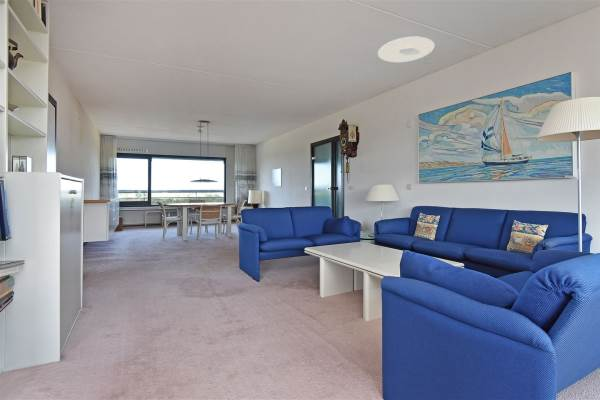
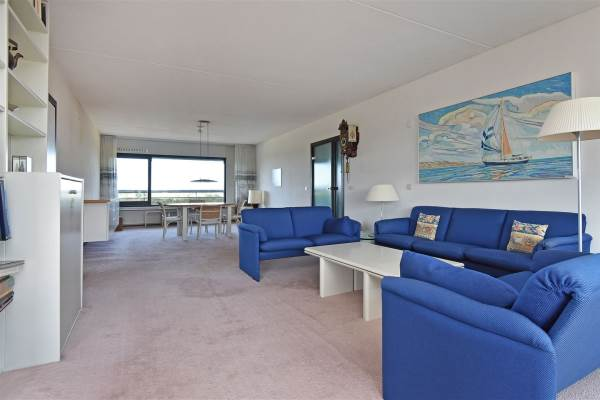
- ceiling light [377,36,436,63]
